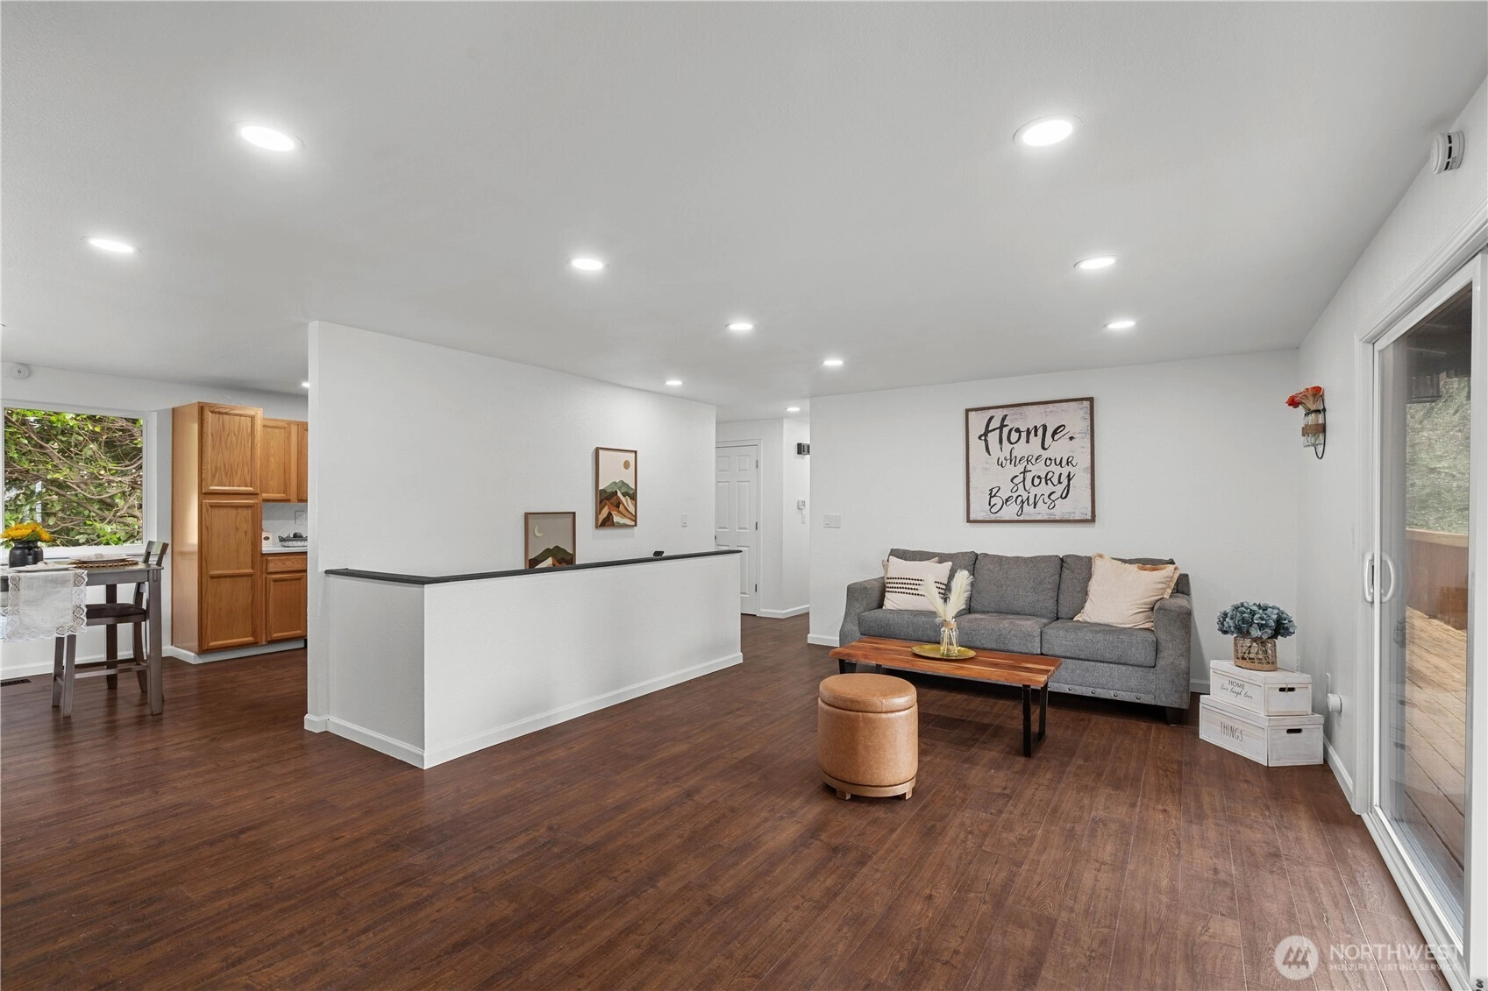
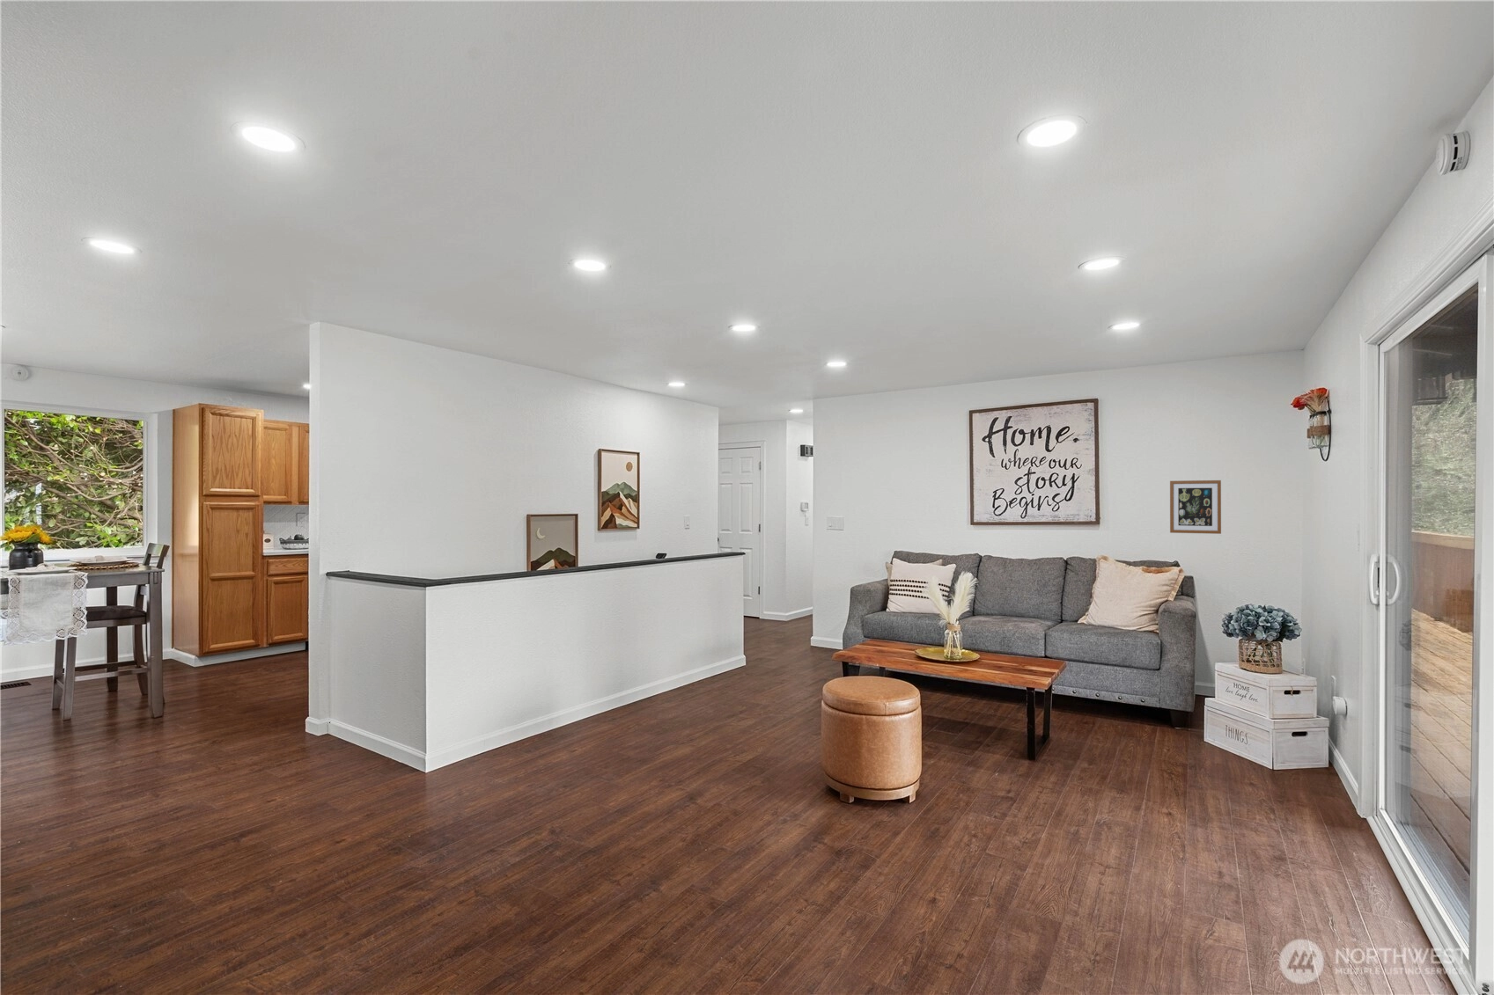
+ wall art [1170,480,1222,535]
